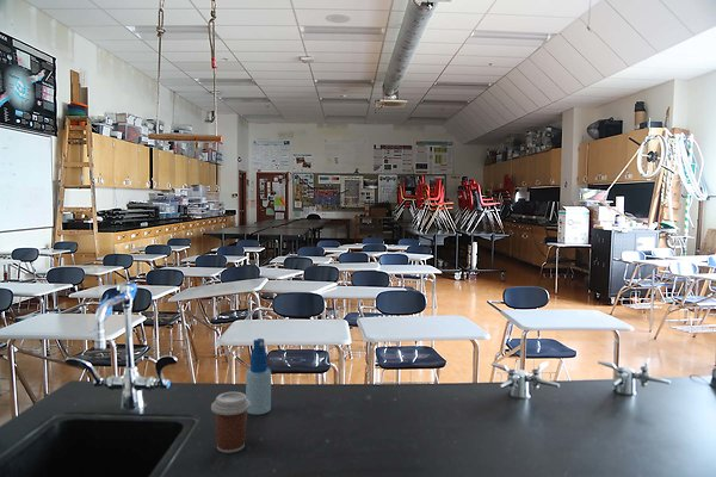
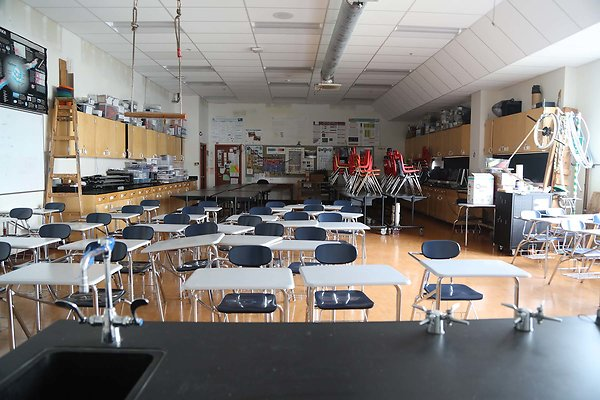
- coffee cup [210,391,251,454]
- spray bottle [245,337,272,415]
